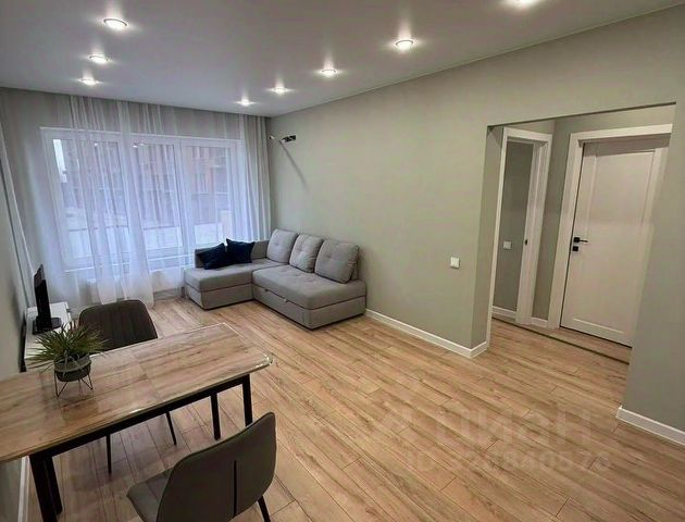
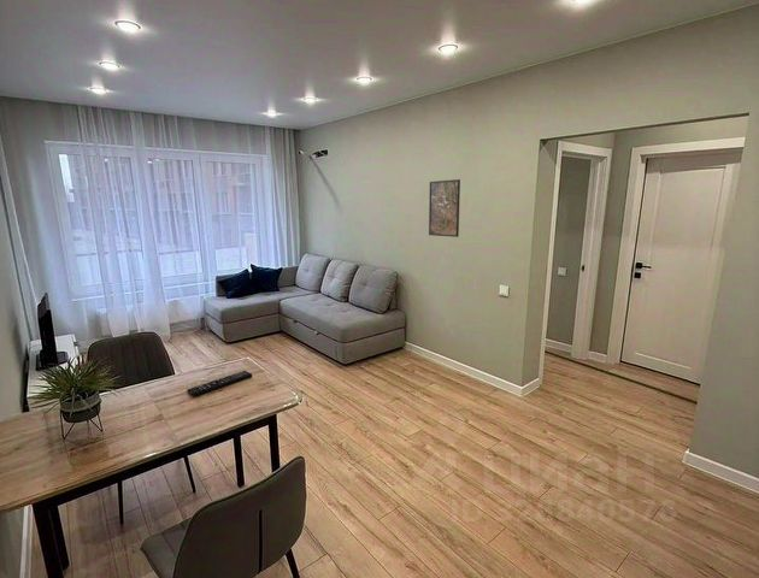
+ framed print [428,178,461,238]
+ remote control [187,370,253,397]
